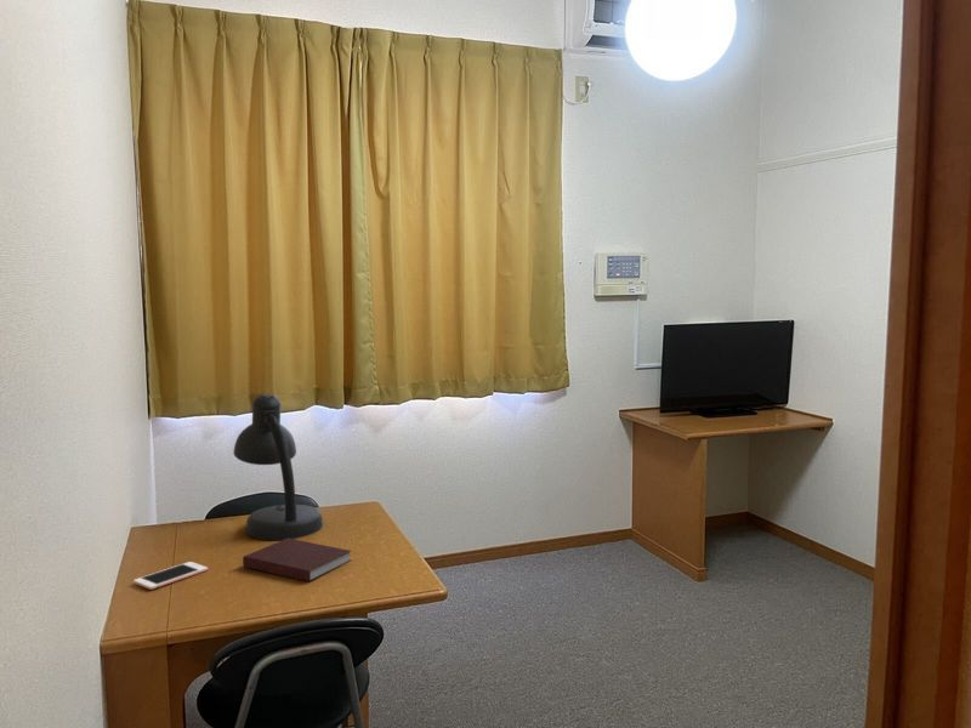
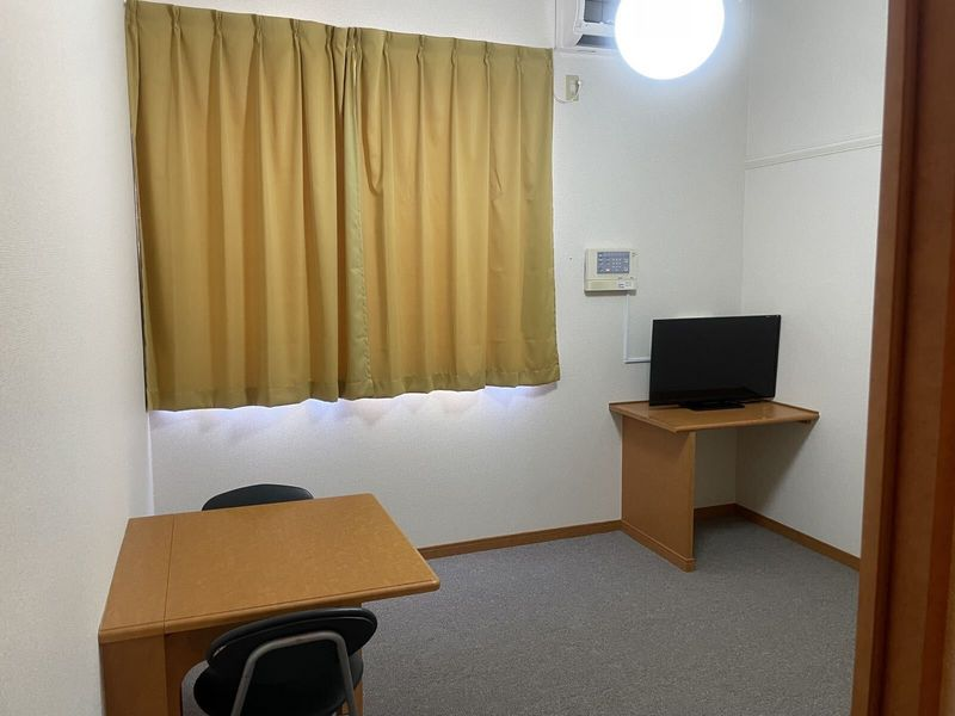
- cell phone [132,561,209,591]
- notebook [242,539,352,582]
- desk lamp [233,393,324,541]
